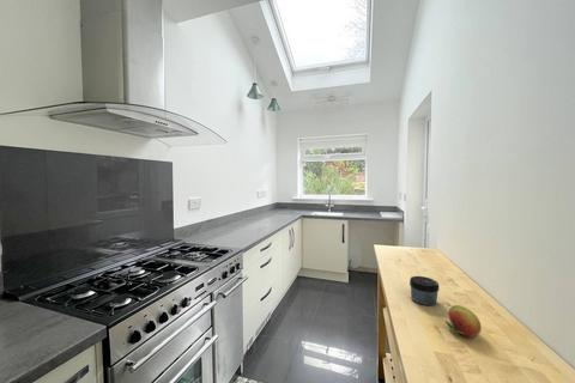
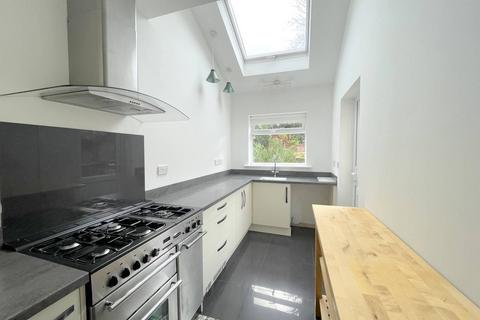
- fruit [444,304,483,339]
- jar [408,275,441,306]
